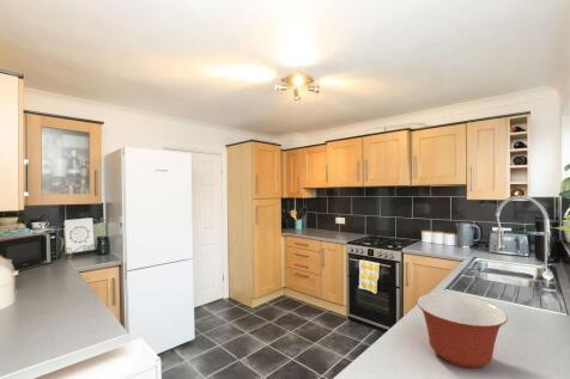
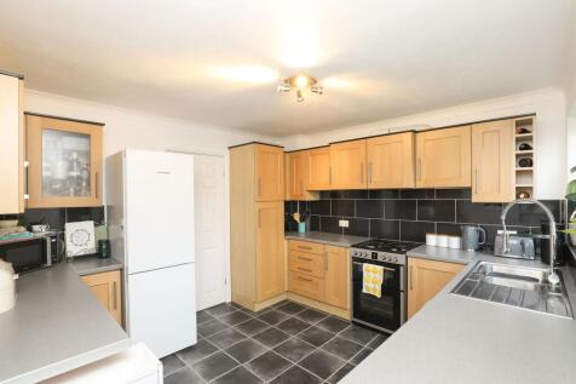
- mixing bowl [416,293,509,369]
